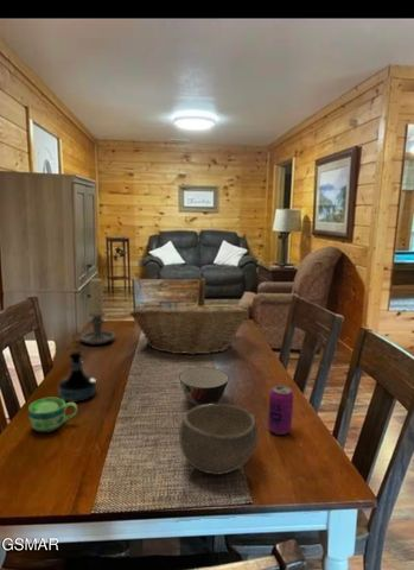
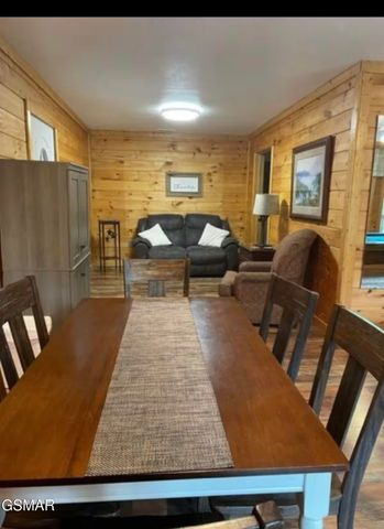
- tequila bottle [57,349,97,403]
- beverage can [267,384,294,436]
- bowl [178,403,259,476]
- soup bowl [178,367,230,407]
- cup [27,397,78,433]
- fruit basket [128,300,249,356]
- candle holder [71,278,116,346]
